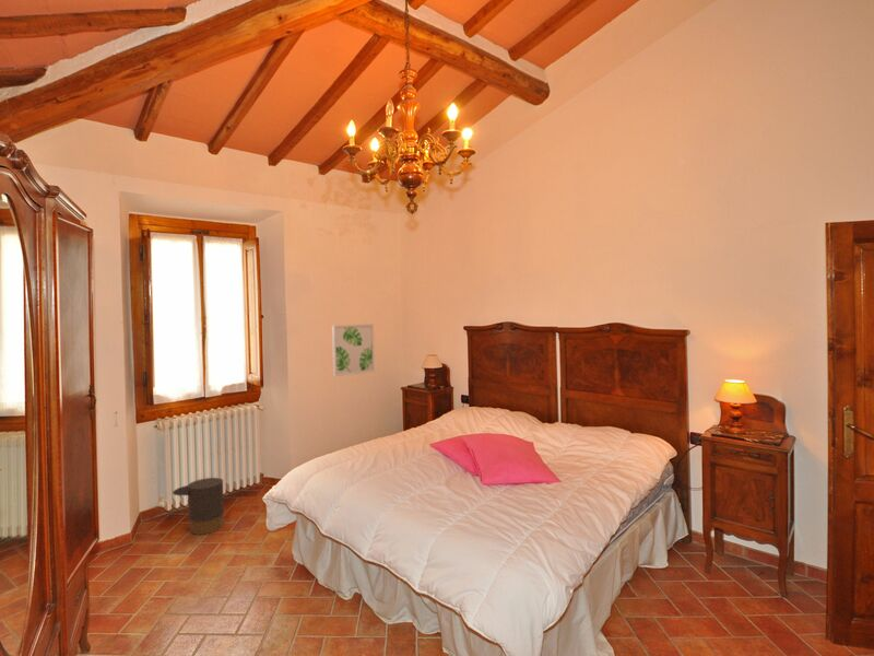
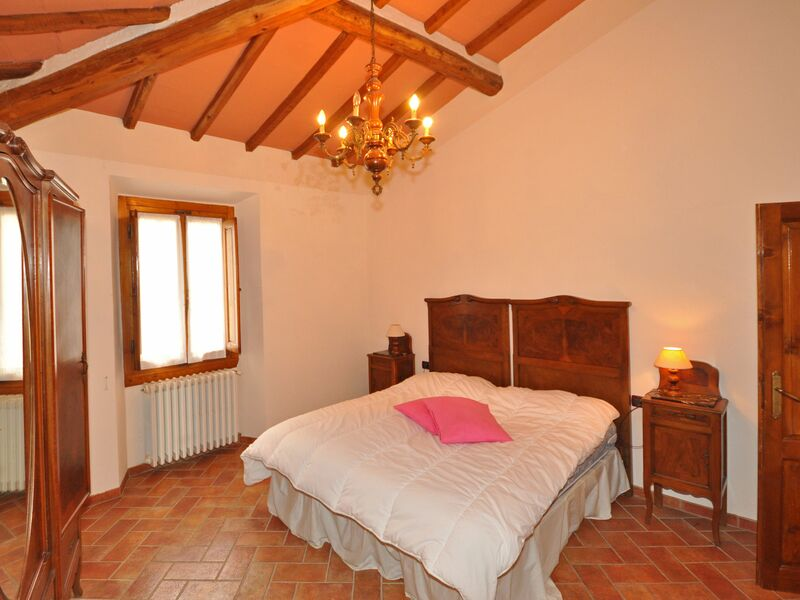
- trash can [172,477,225,536]
- wall art [331,324,376,377]
